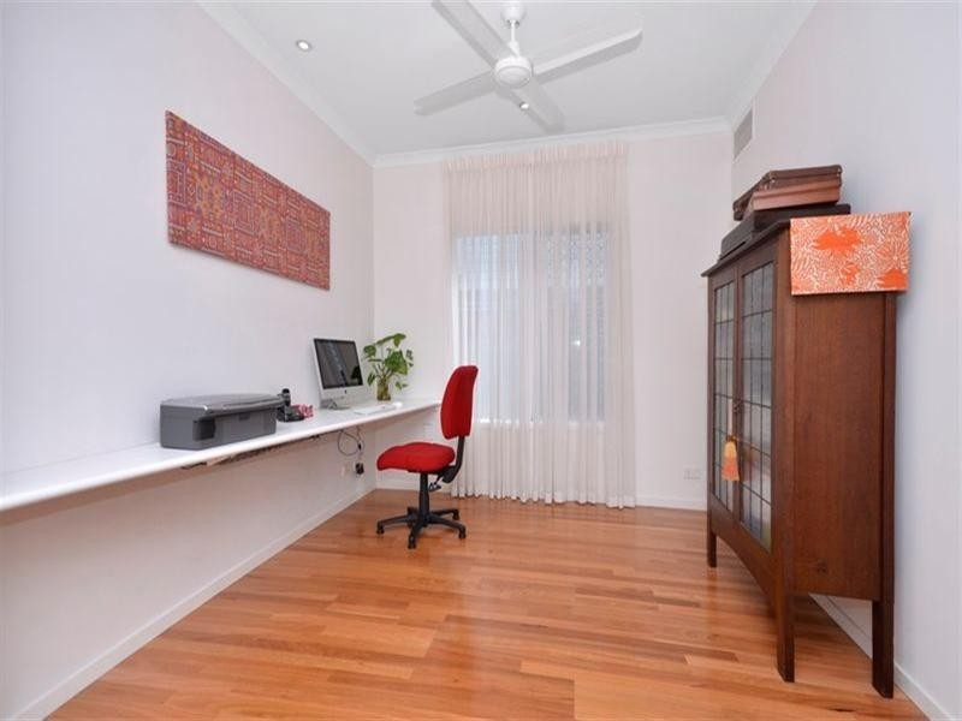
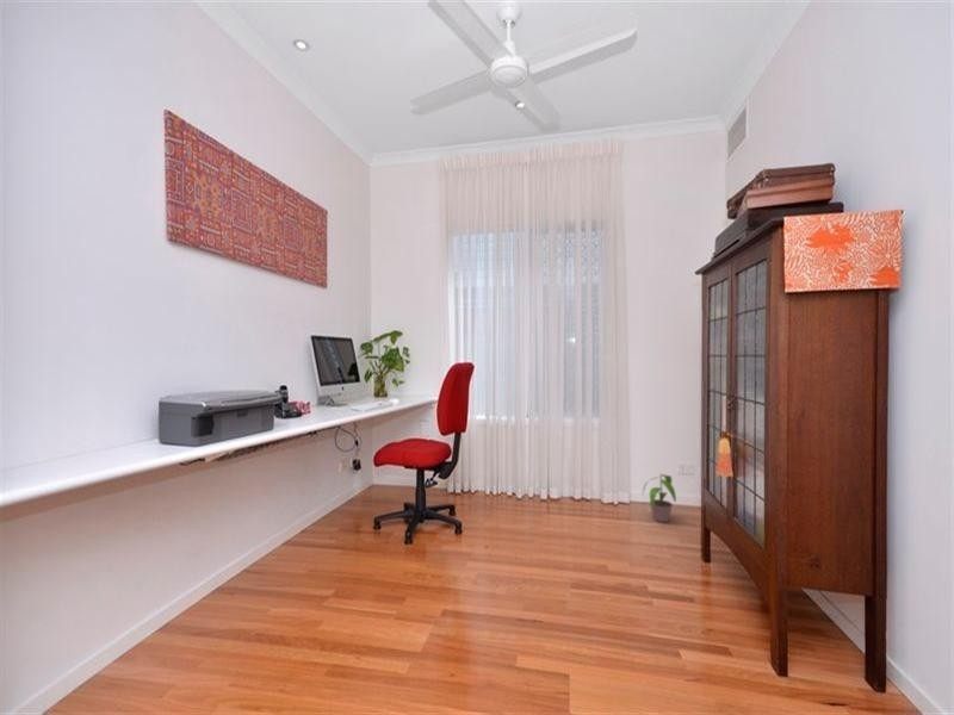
+ potted plant [640,473,677,523]
